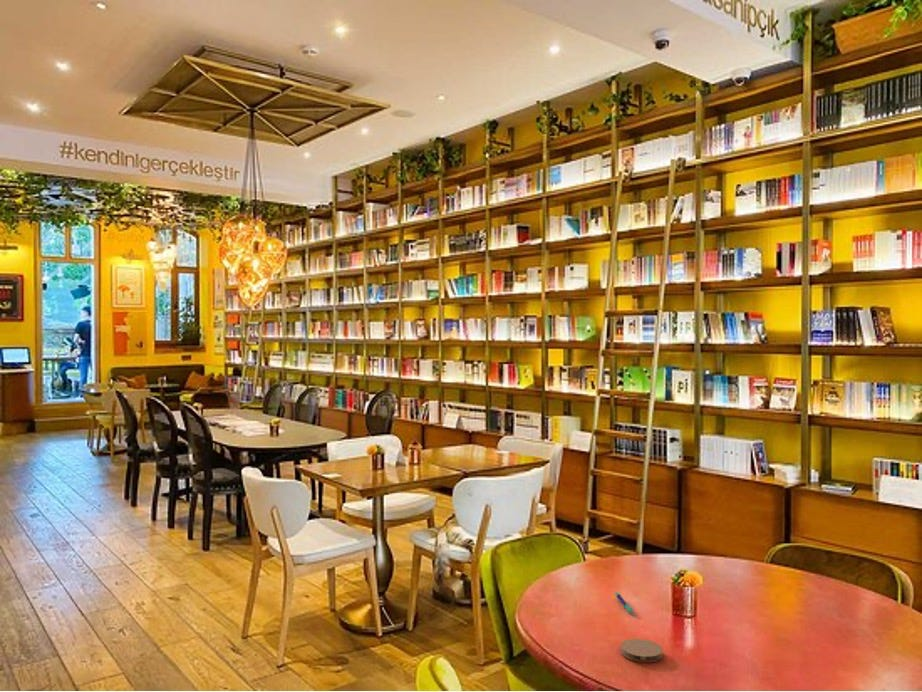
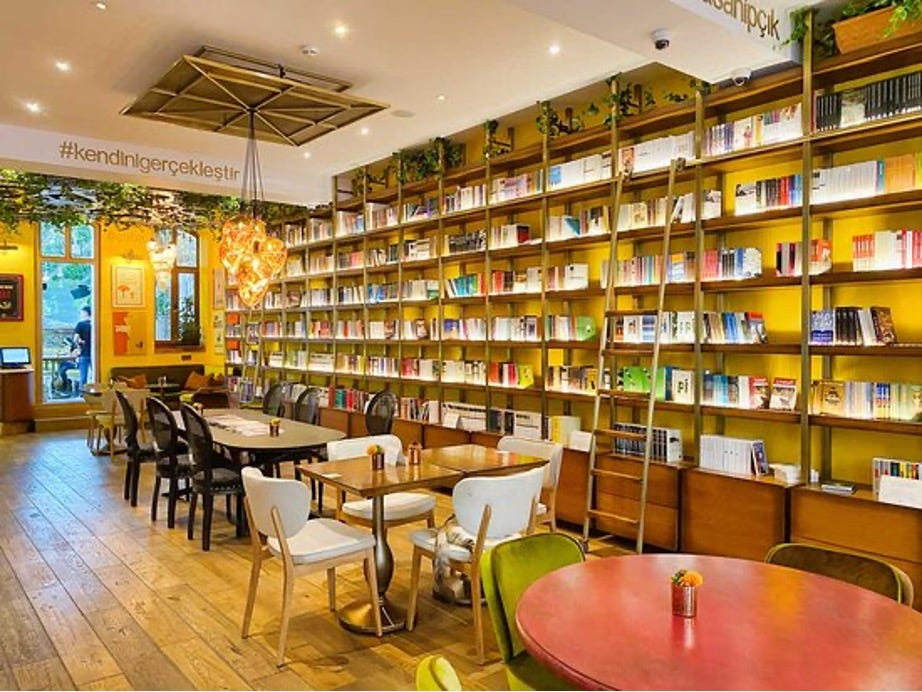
- coaster [620,638,664,663]
- pen [614,592,635,616]
